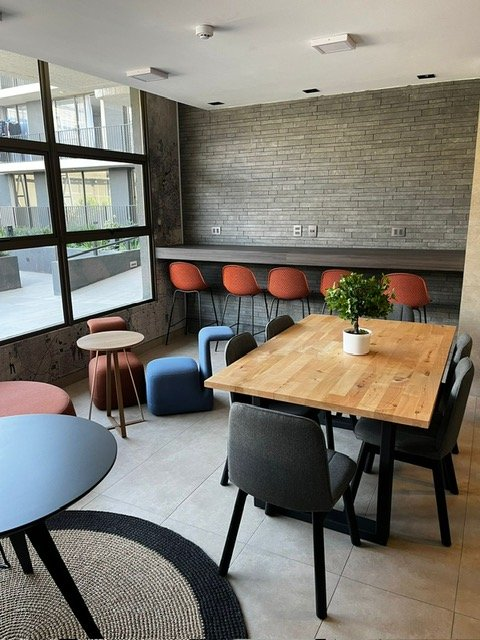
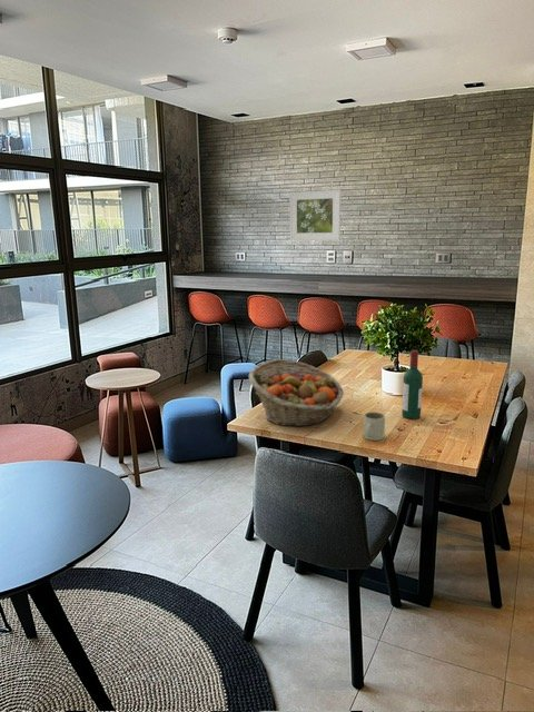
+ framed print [289,189,342,241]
+ mug [363,411,386,442]
+ wine bottle [400,349,424,421]
+ fruit basket [248,358,345,427]
